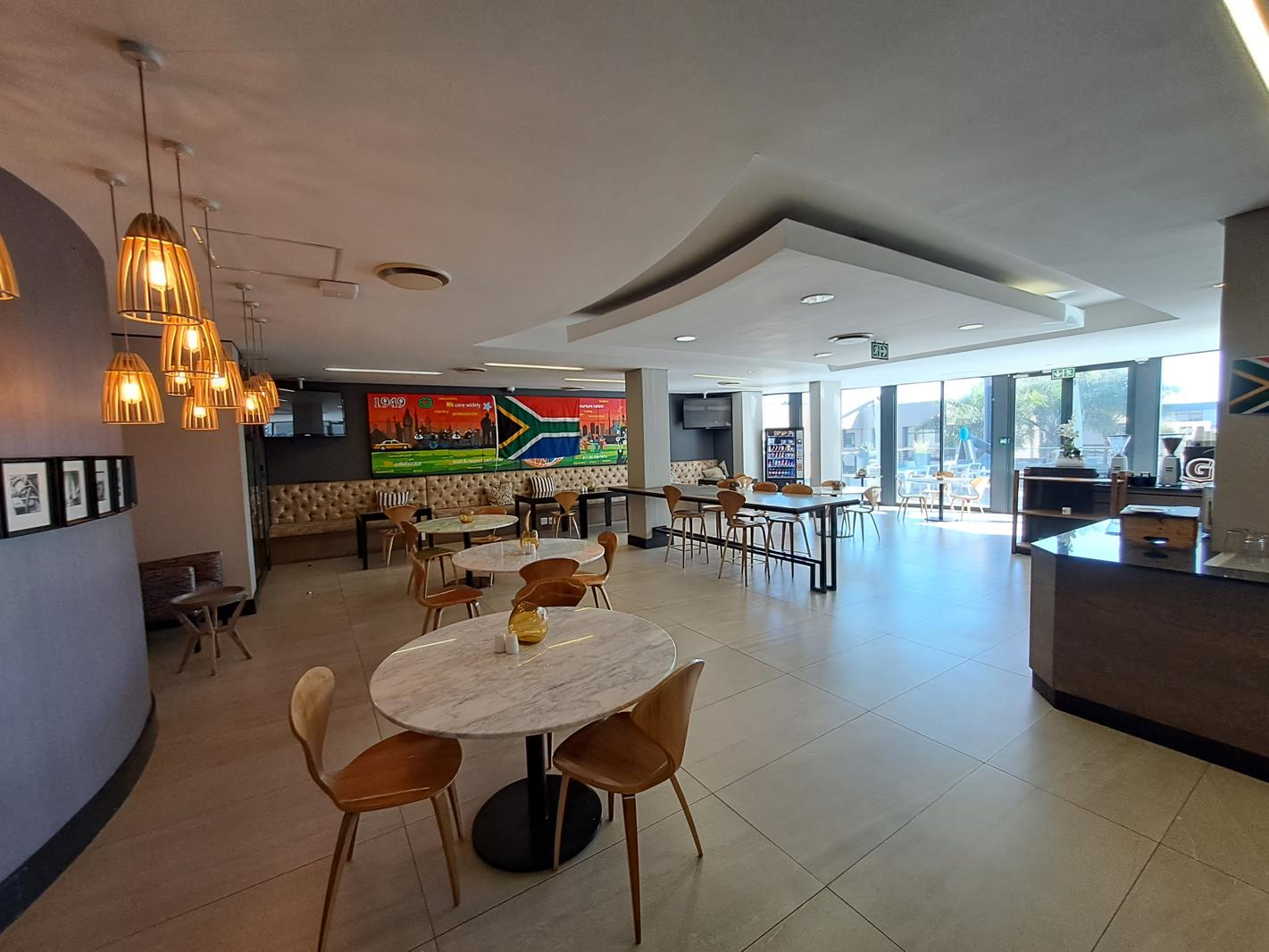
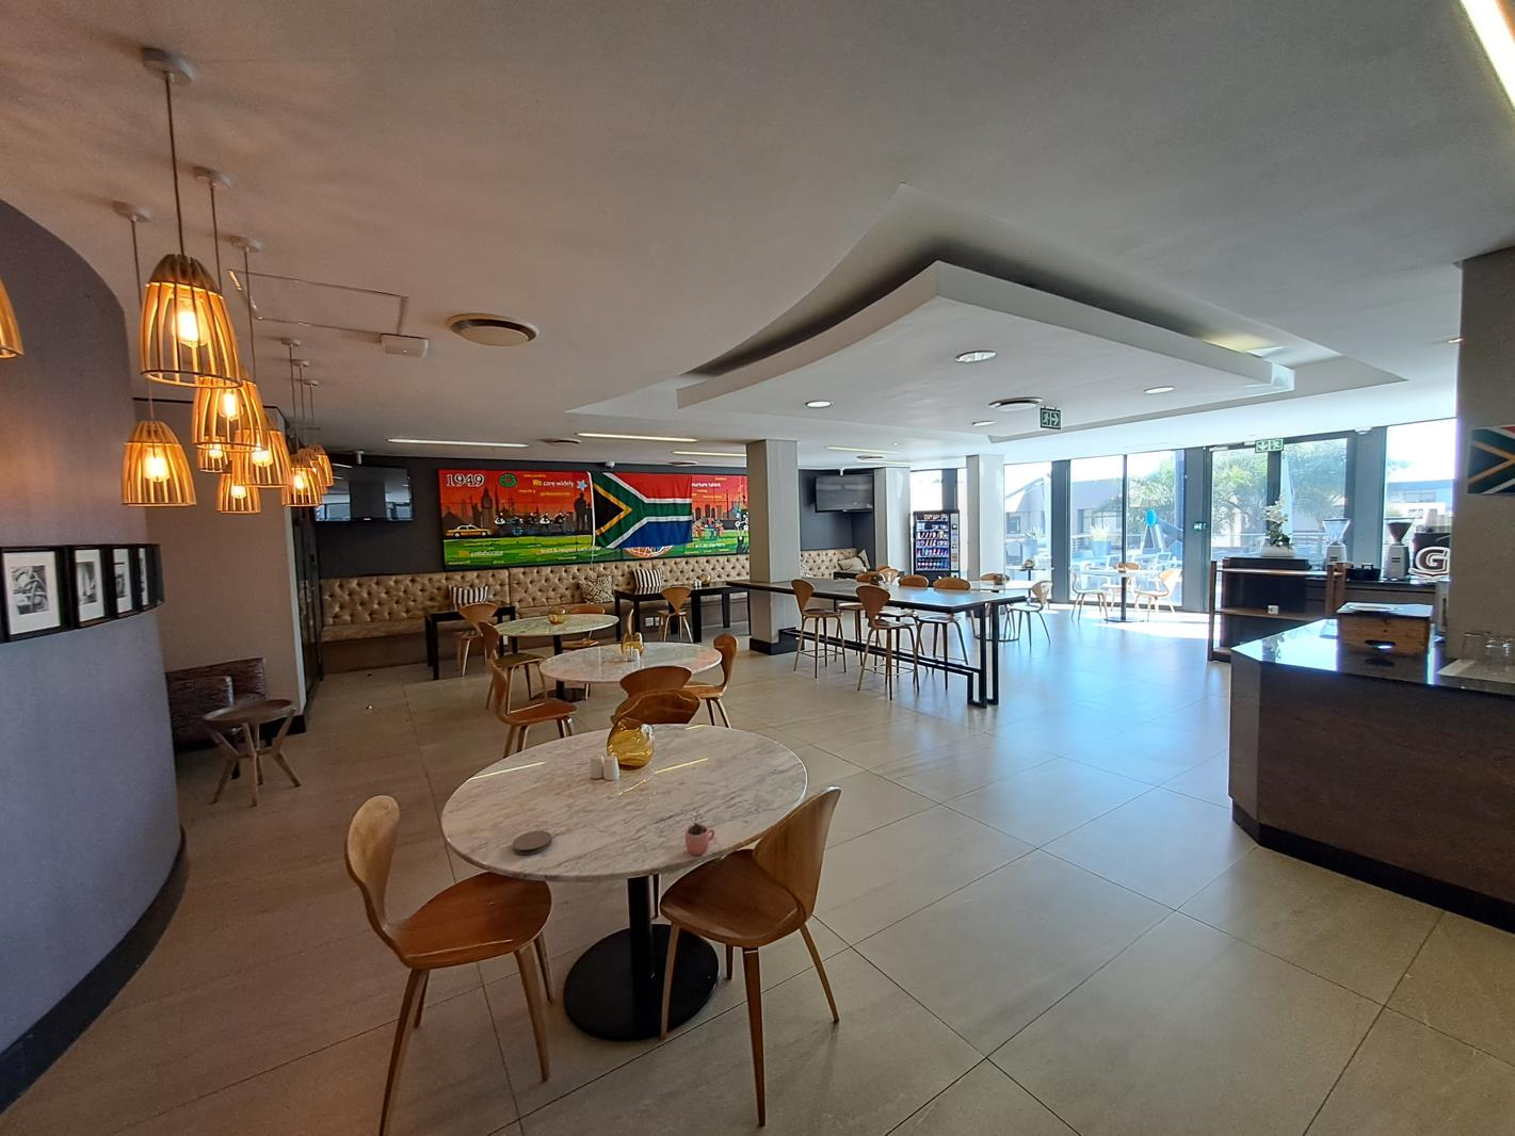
+ cocoa [684,809,715,857]
+ coaster [512,831,553,856]
